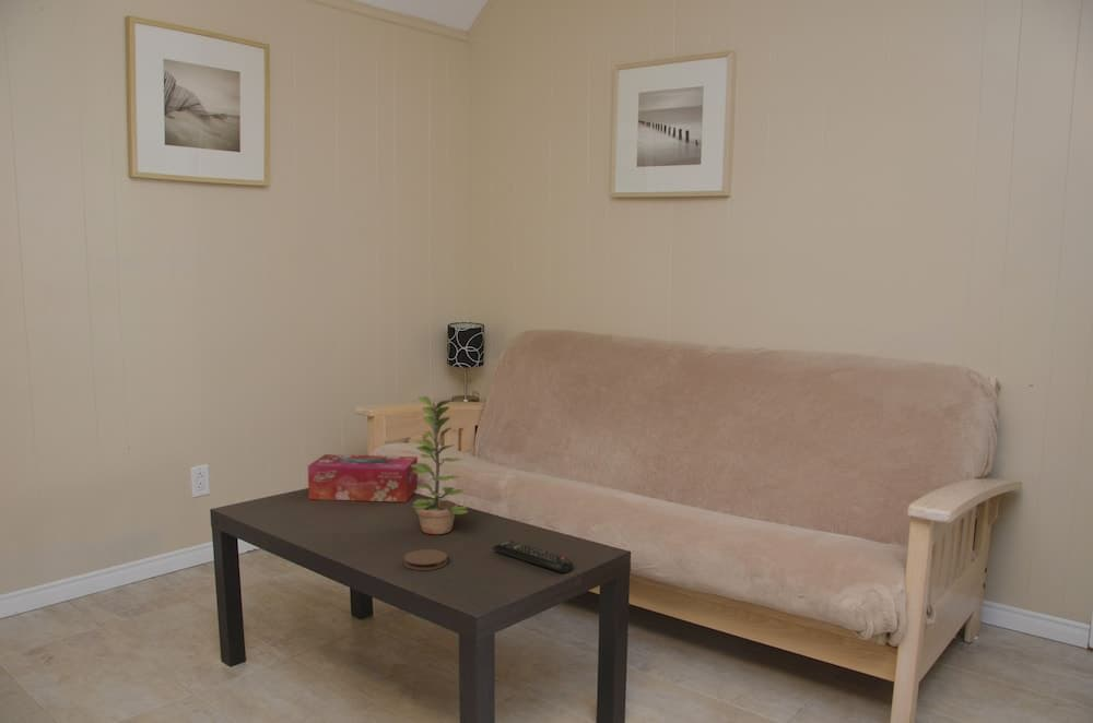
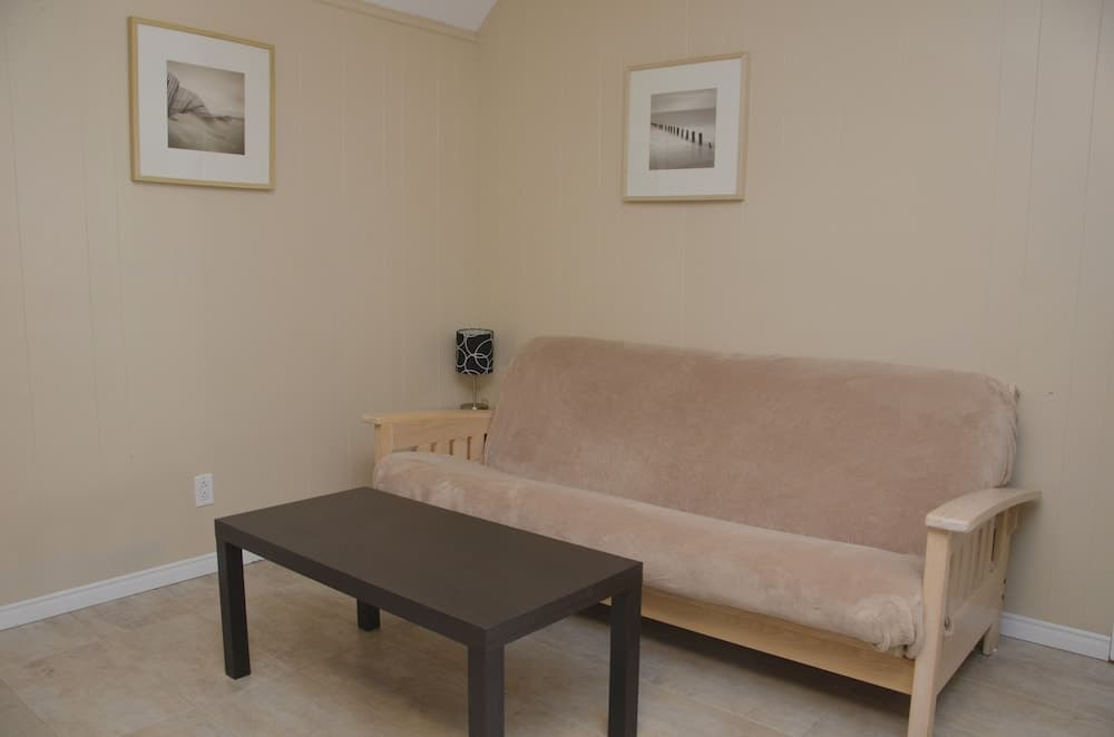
- tissue box [307,453,419,503]
- coaster [403,548,448,571]
- remote control [492,540,574,574]
- plant [411,395,469,535]
